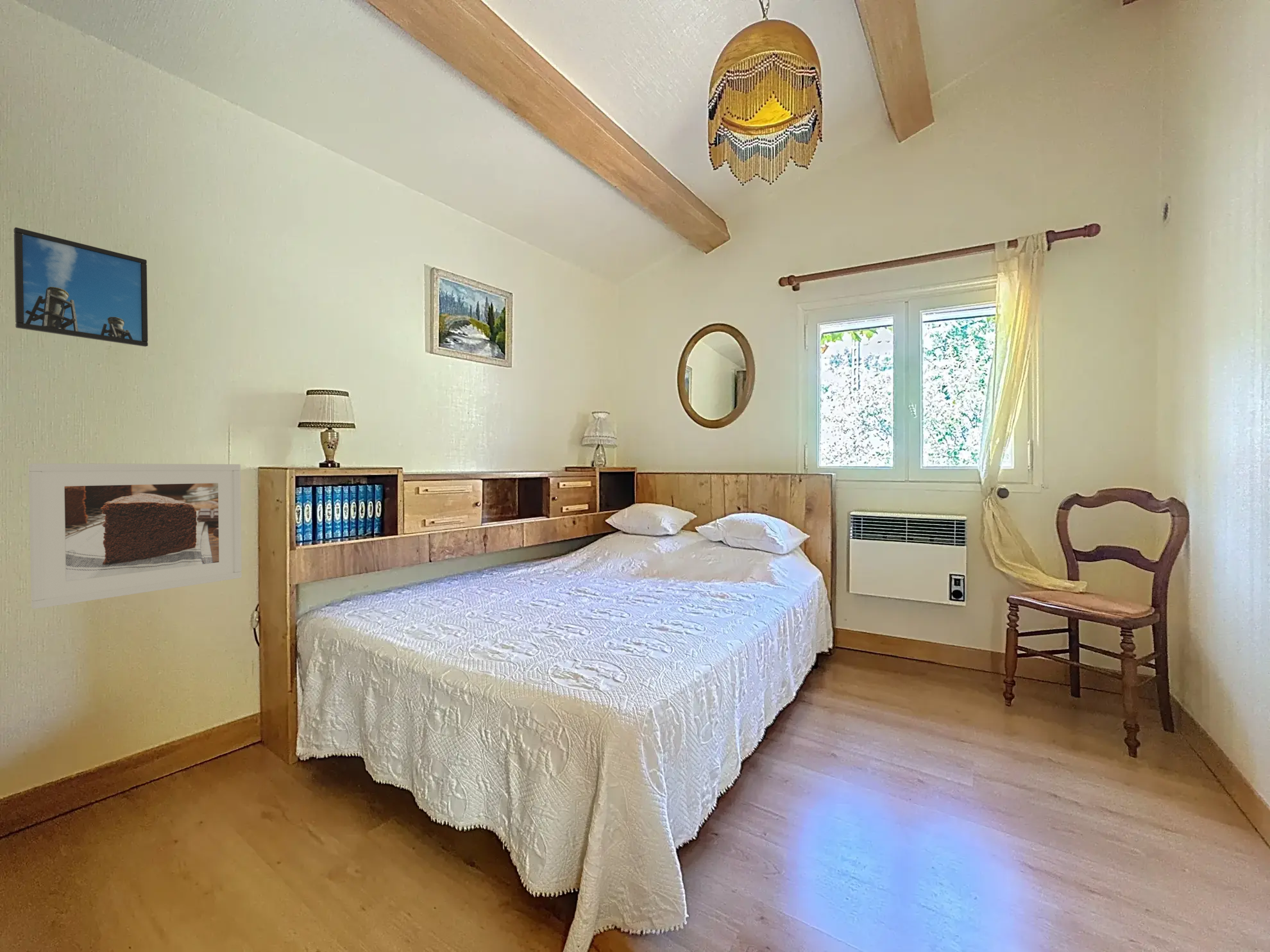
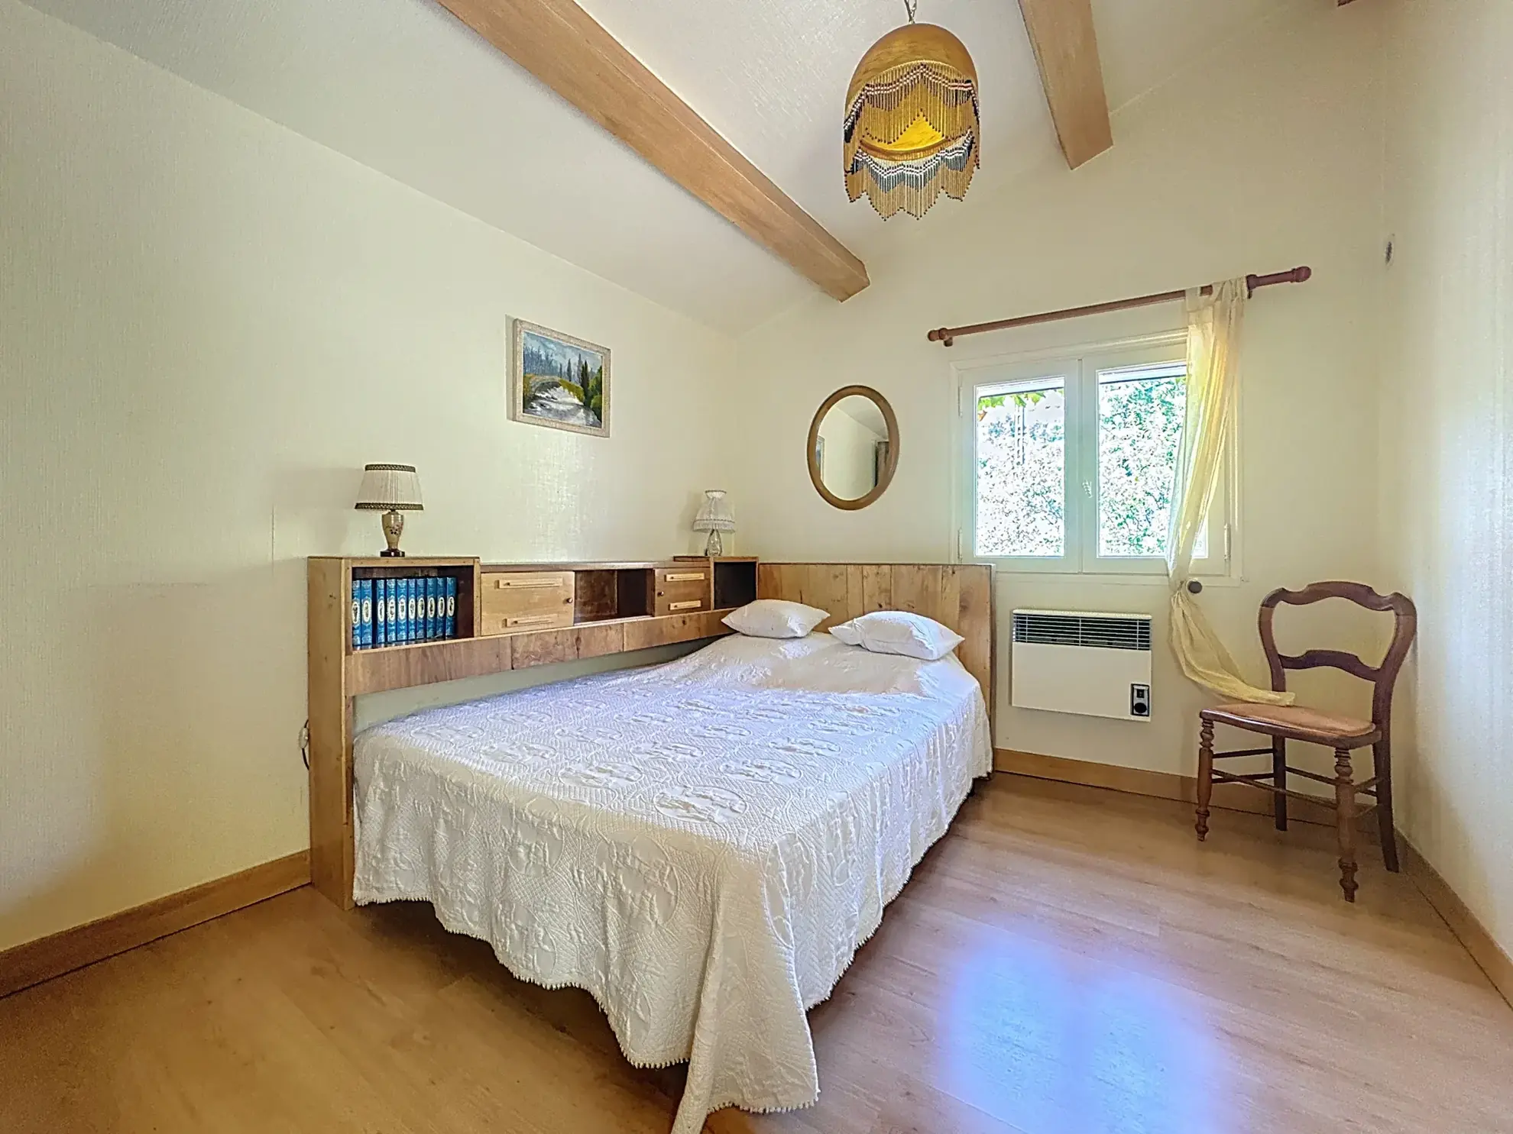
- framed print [13,227,149,347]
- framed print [28,463,242,610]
